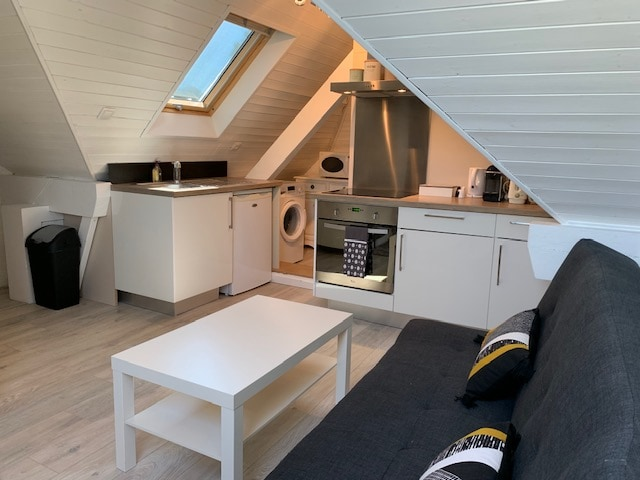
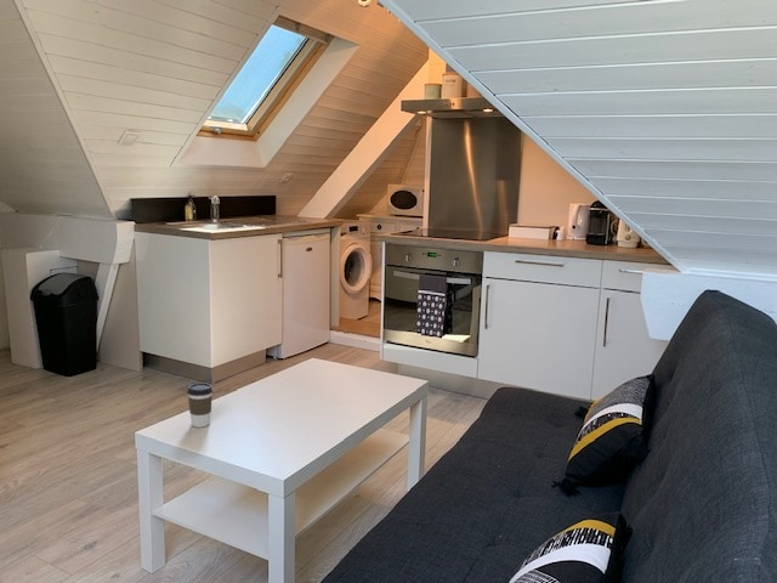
+ coffee cup [186,381,214,429]
